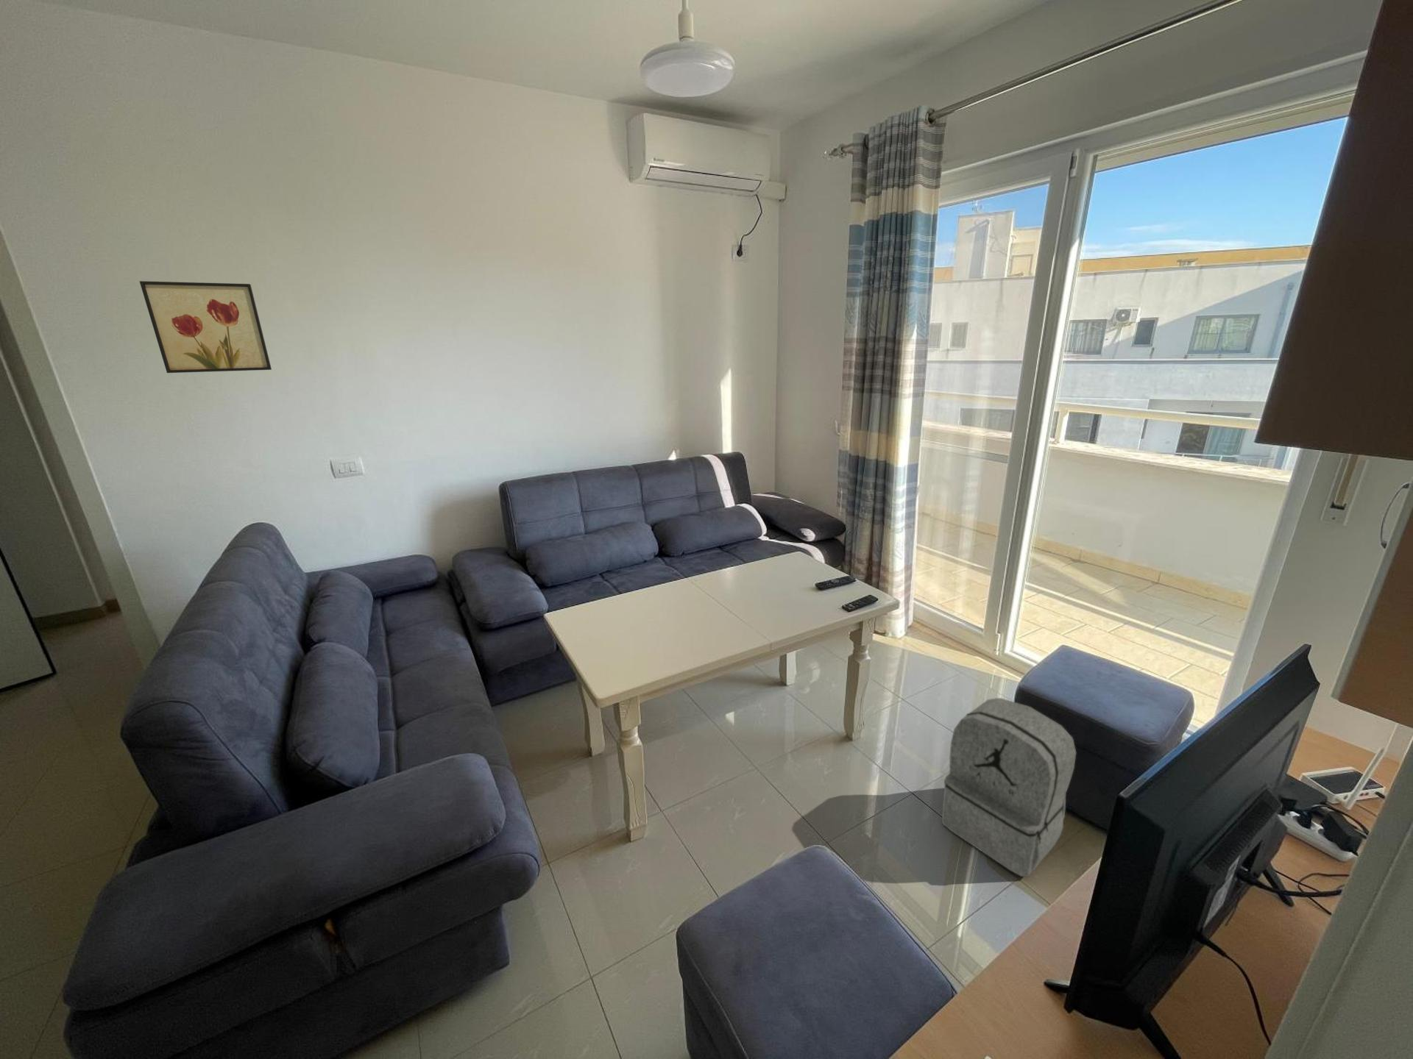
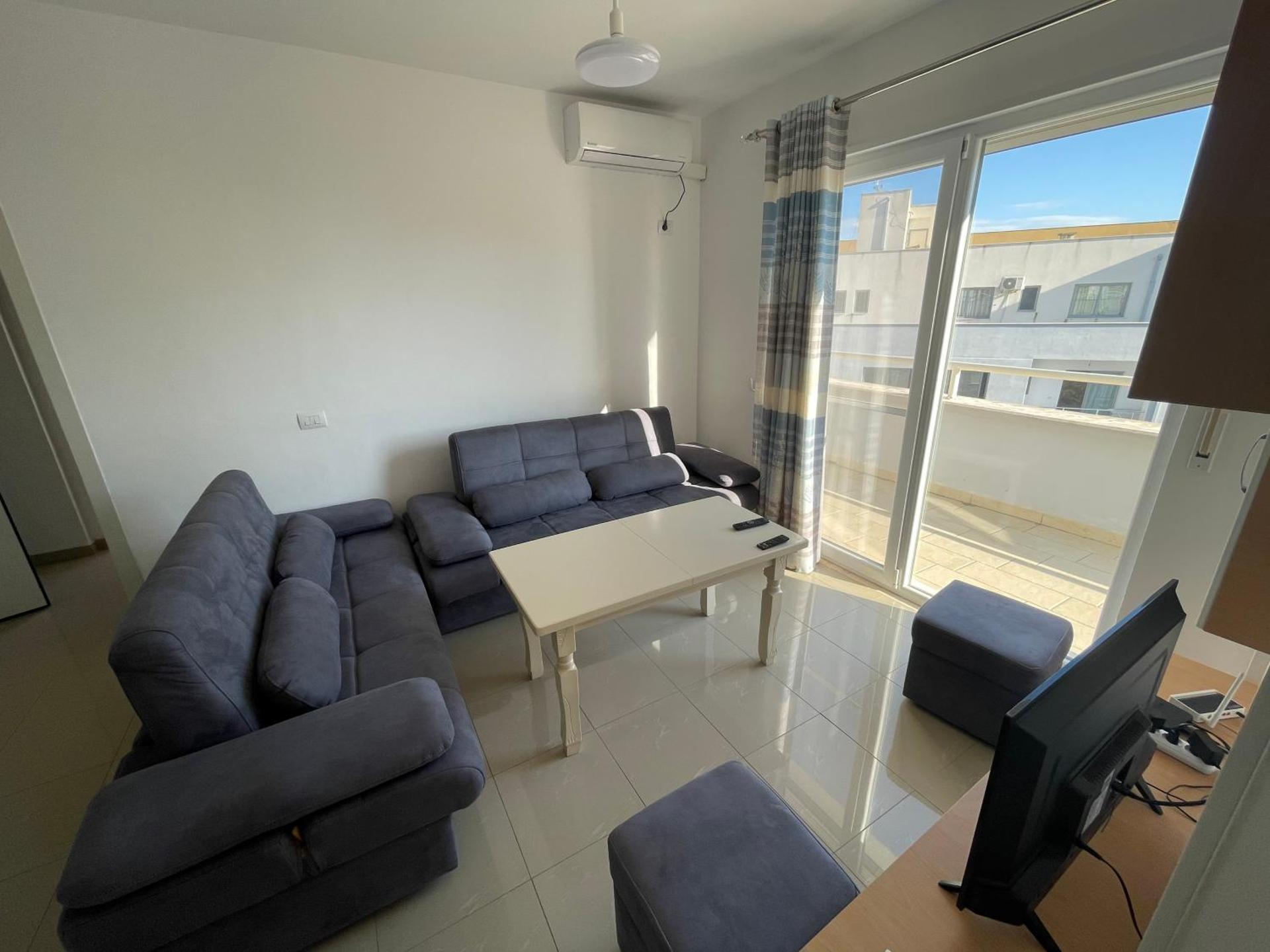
- backpack [941,697,1077,878]
- wall art [139,280,273,374]
